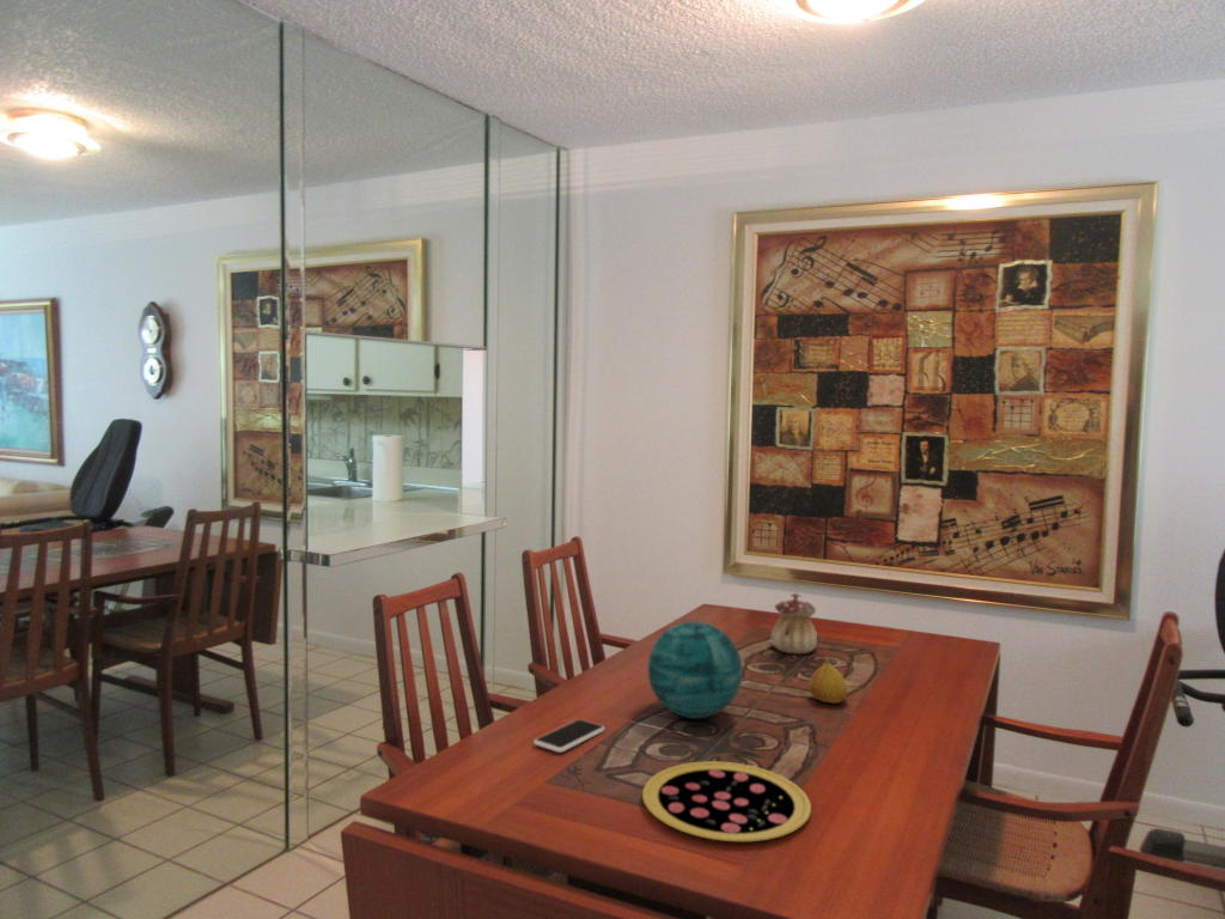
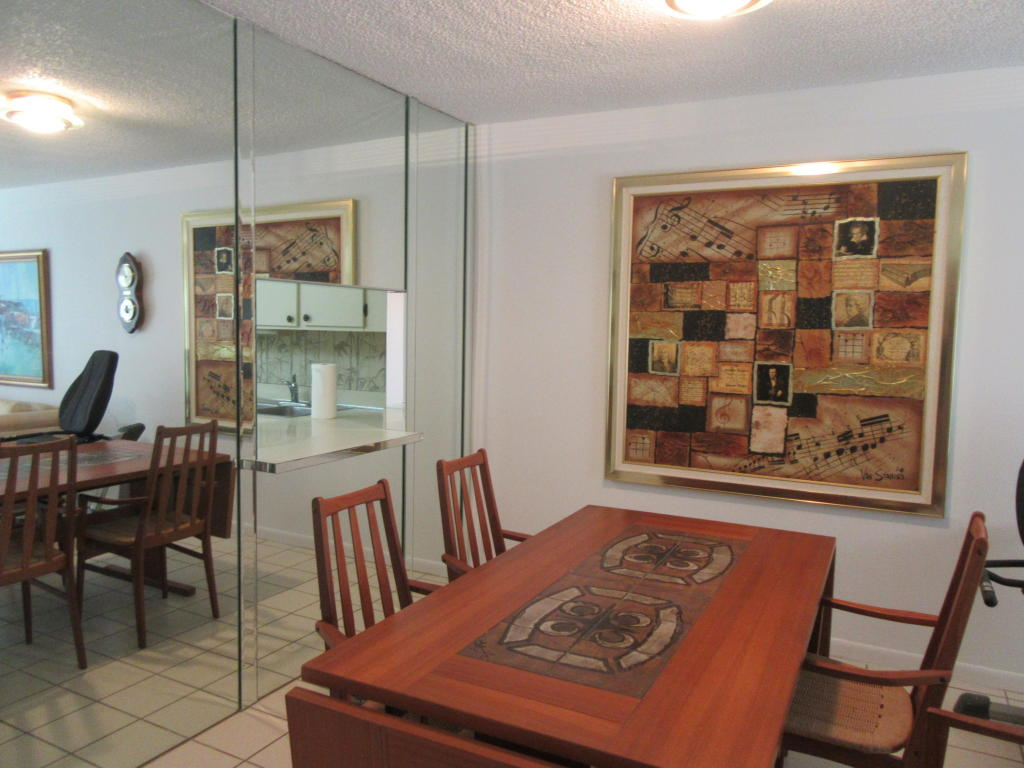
- pizza [641,760,812,842]
- fruit [807,656,849,705]
- decorative orb [646,620,743,720]
- smartphone [532,718,605,754]
- teapot [769,592,818,656]
